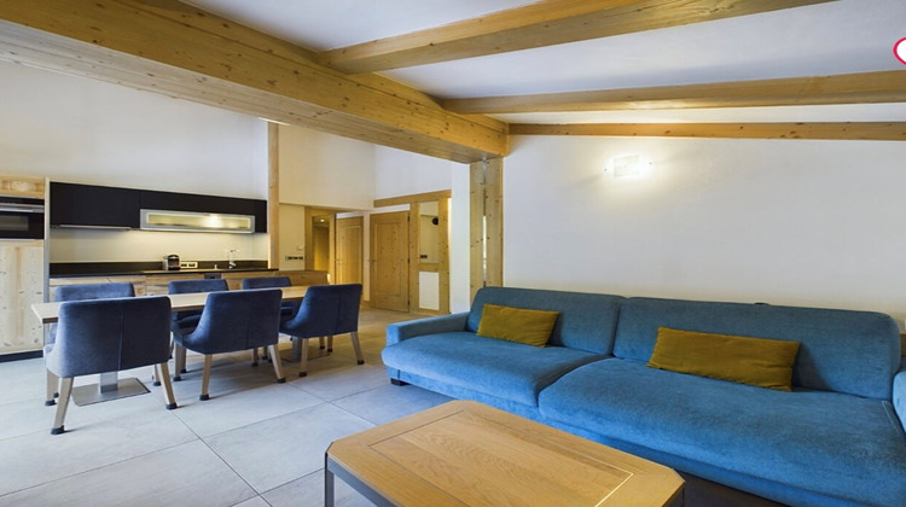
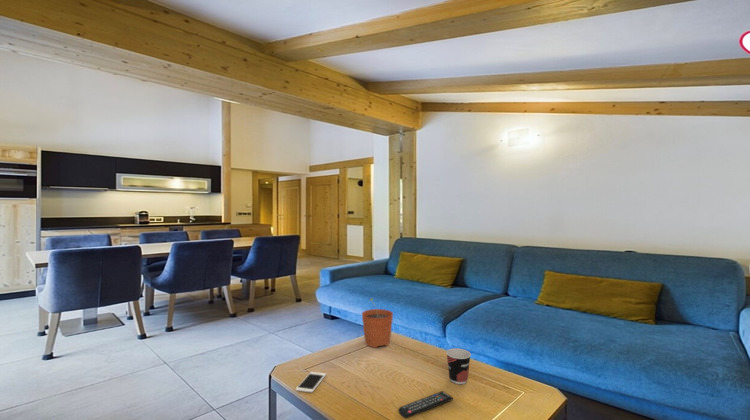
+ remote control [397,390,454,420]
+ plant pot [361,297,394,348]
+ cup [445,347,472,385]
+ cell phone [294,371,327,393]
